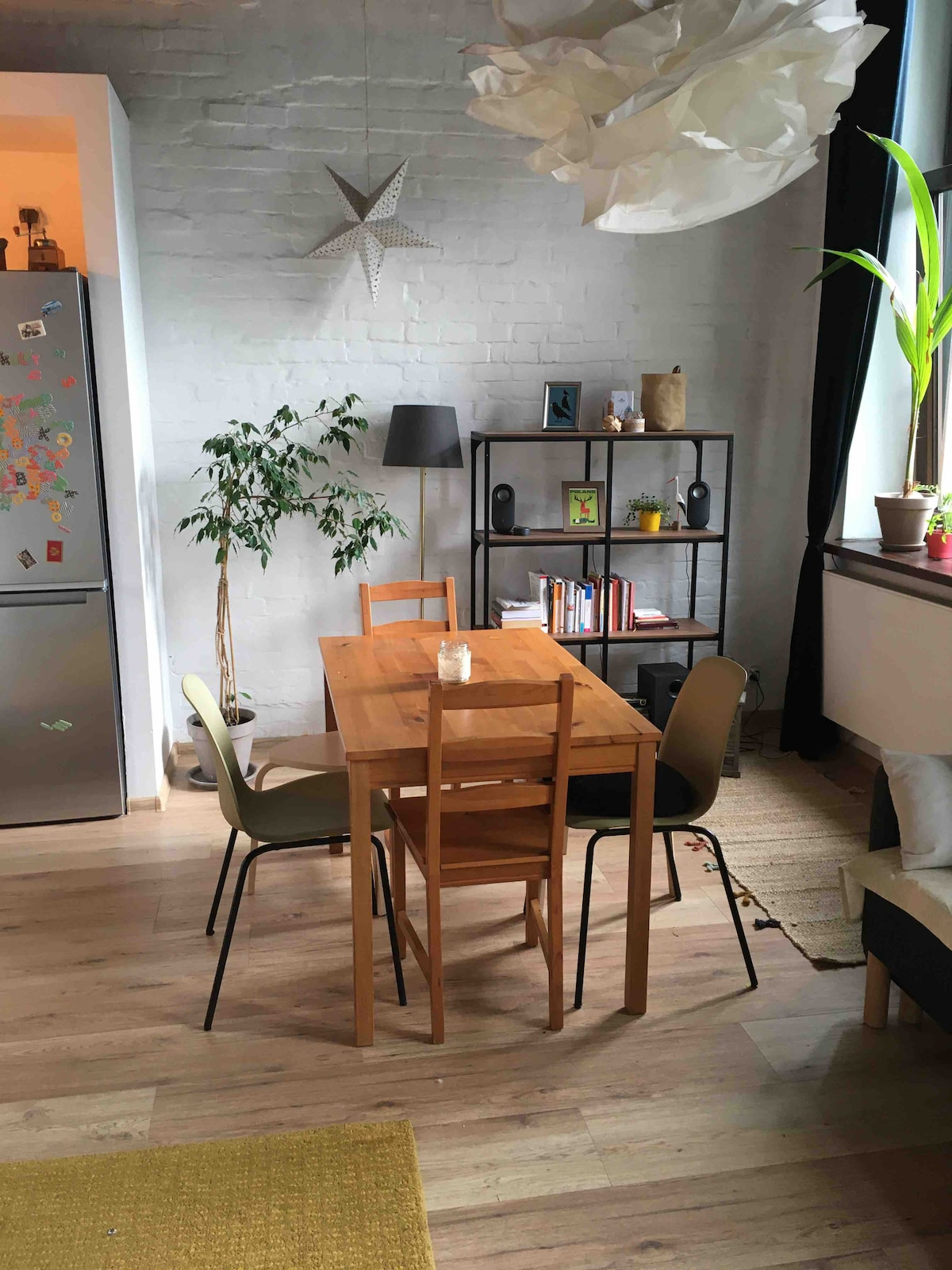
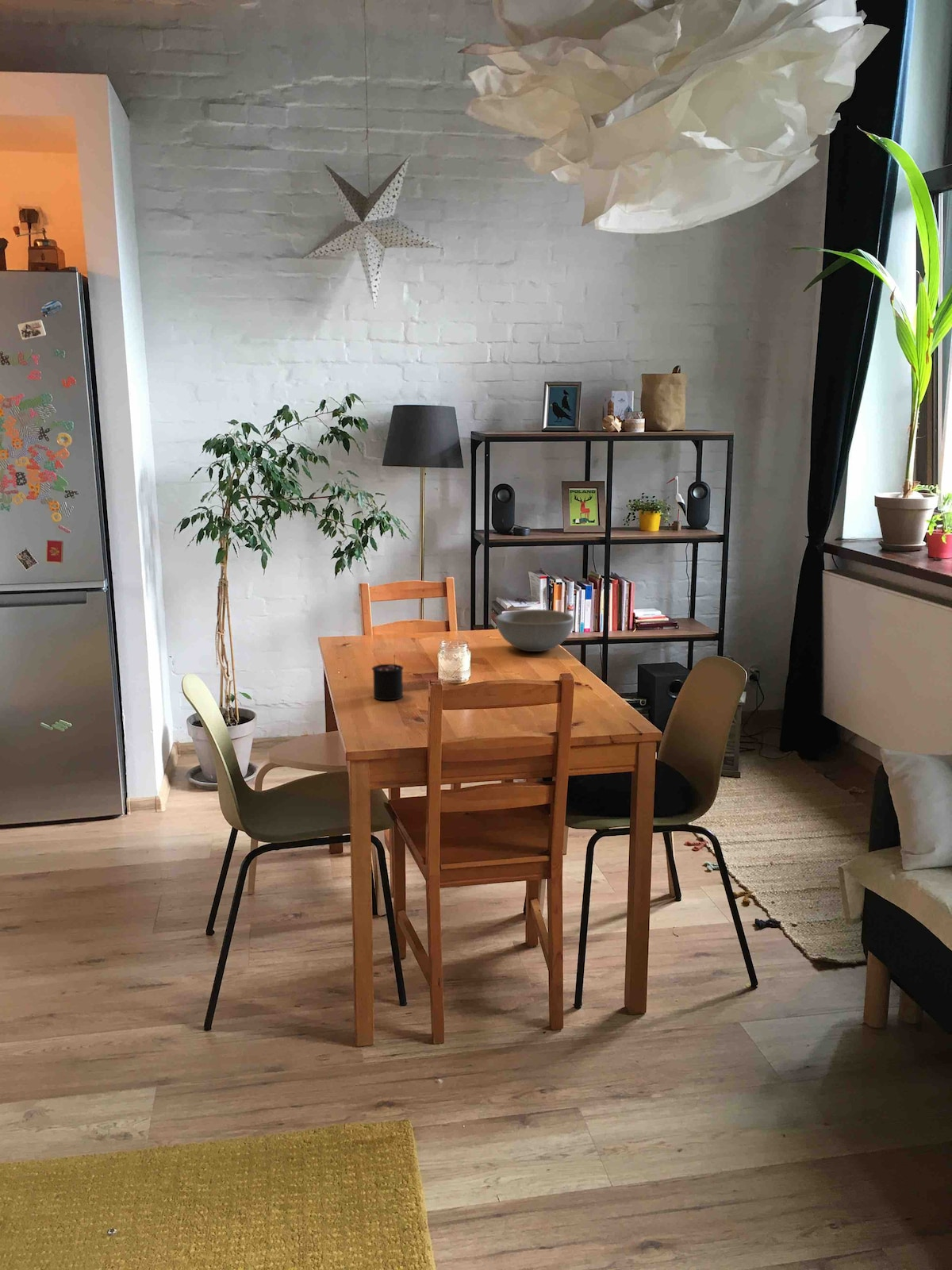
+ bowl [495,609,574,652]
+ candle [371,654,405,701]
